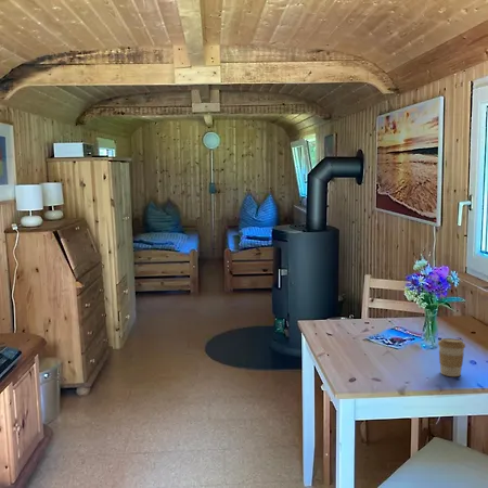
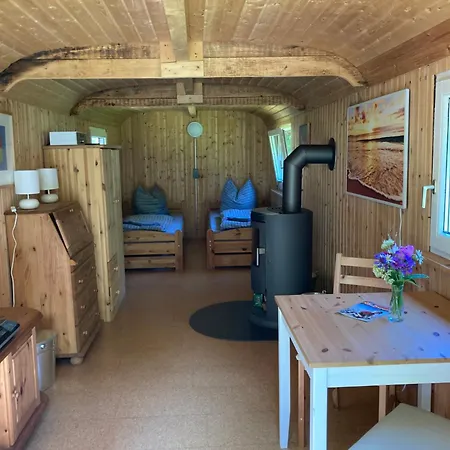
- coffee cup [437,337,466,377]
